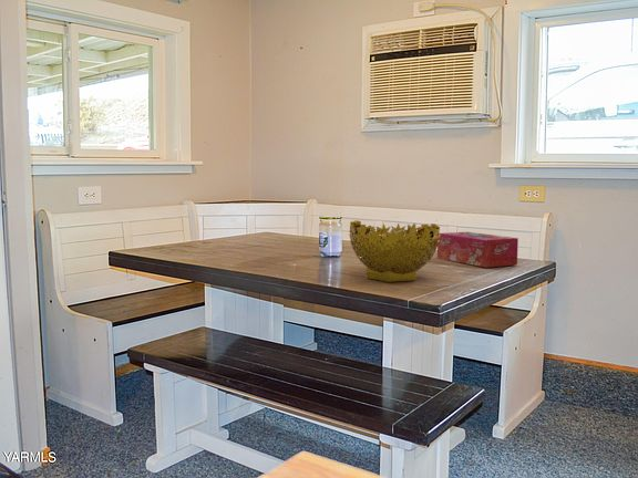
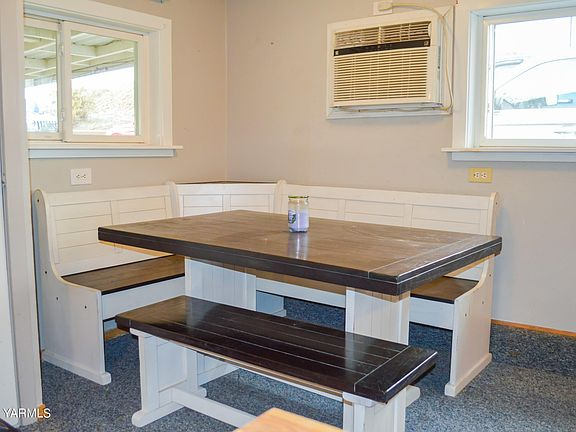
- tissue box [436,231,519,269]
- decorative bowl [348,219,441,283]
